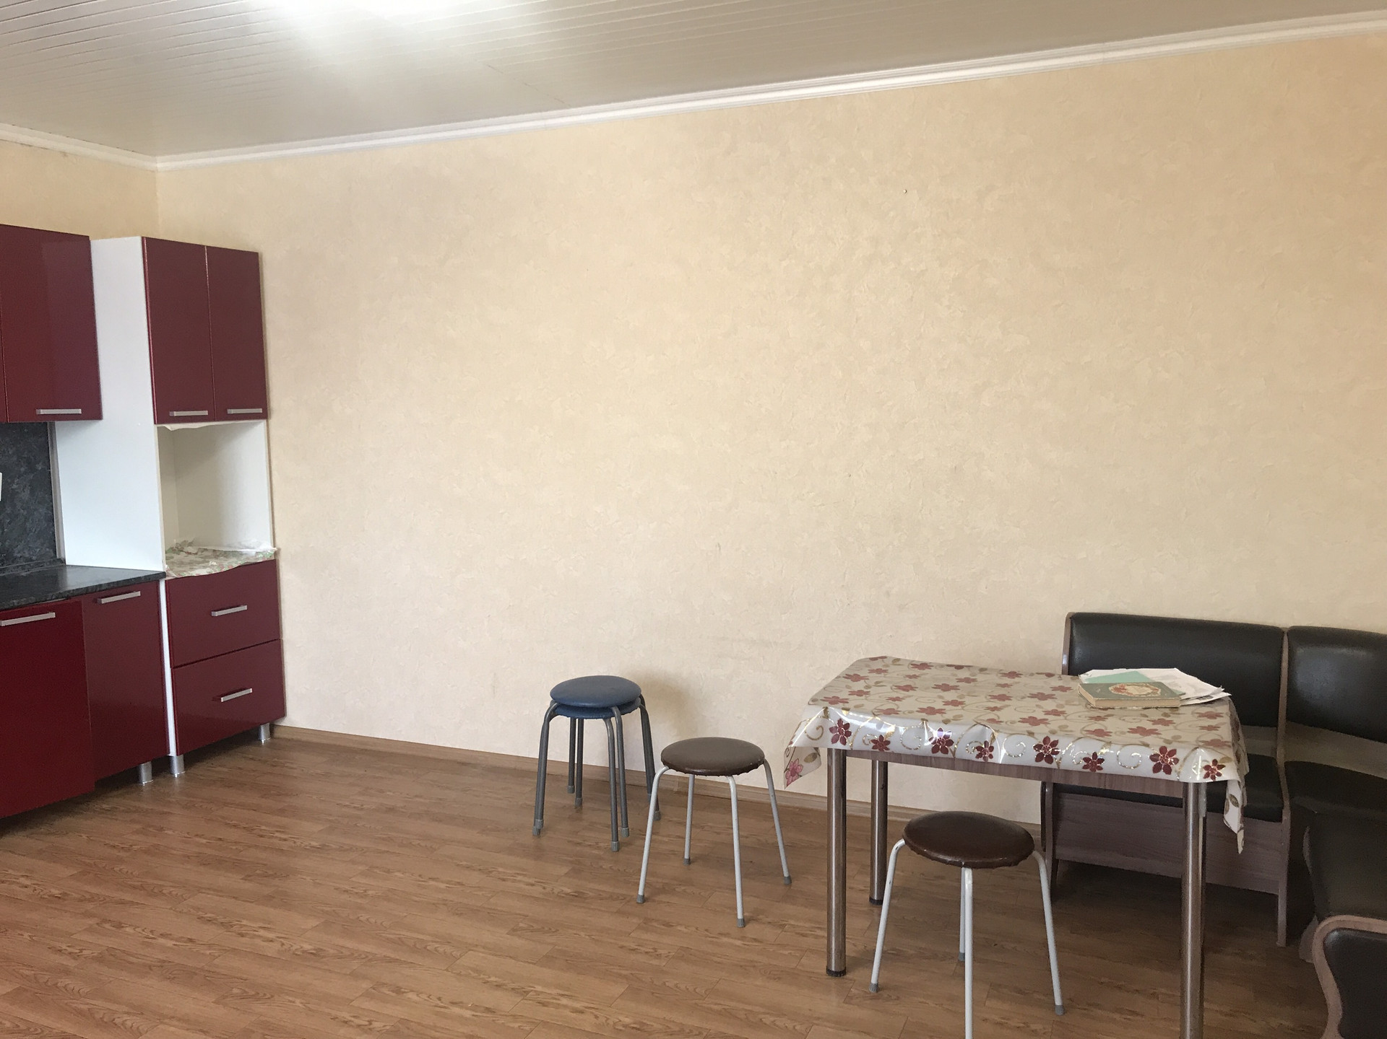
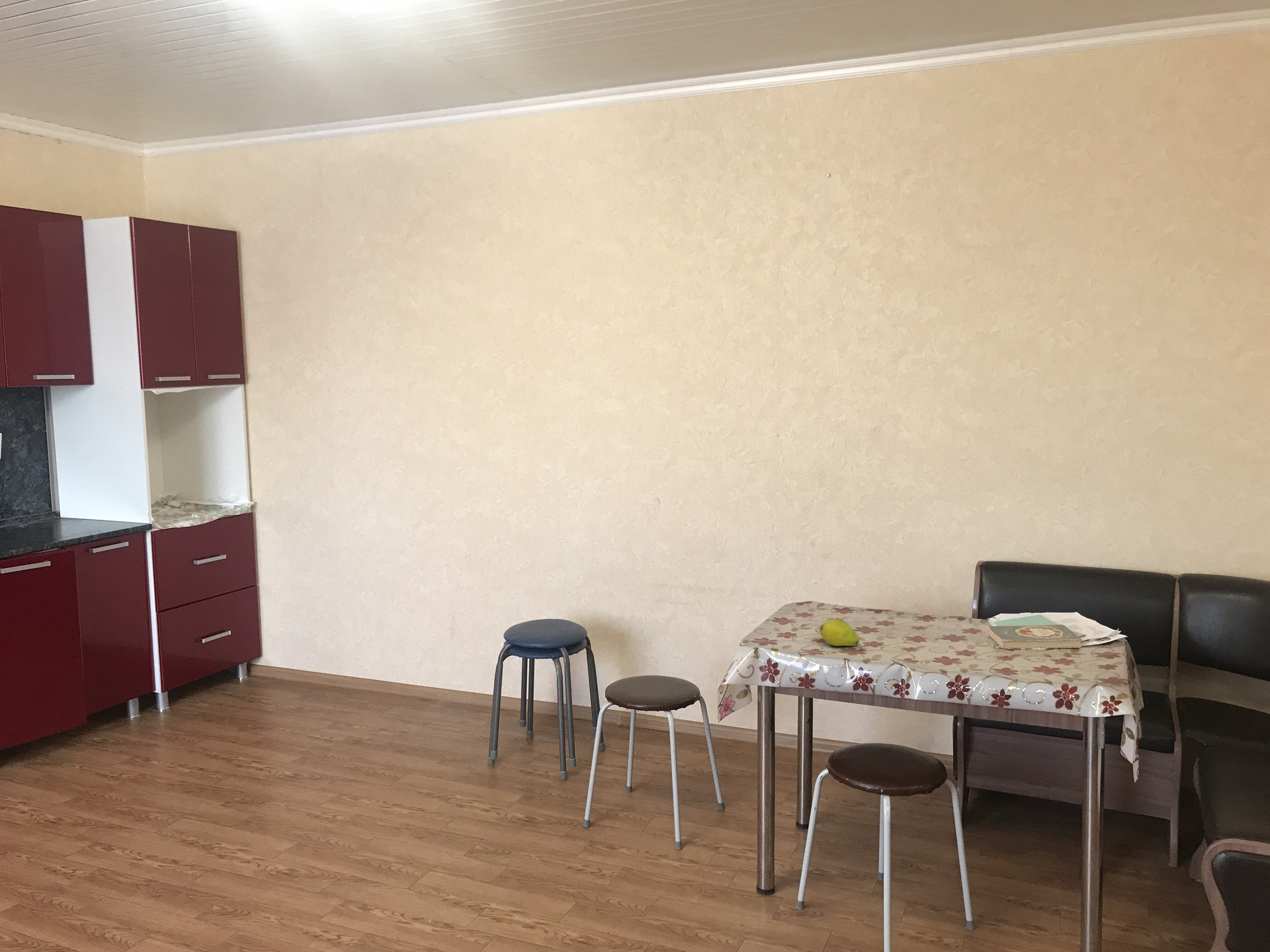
+ fruit [820,618,863,650]
